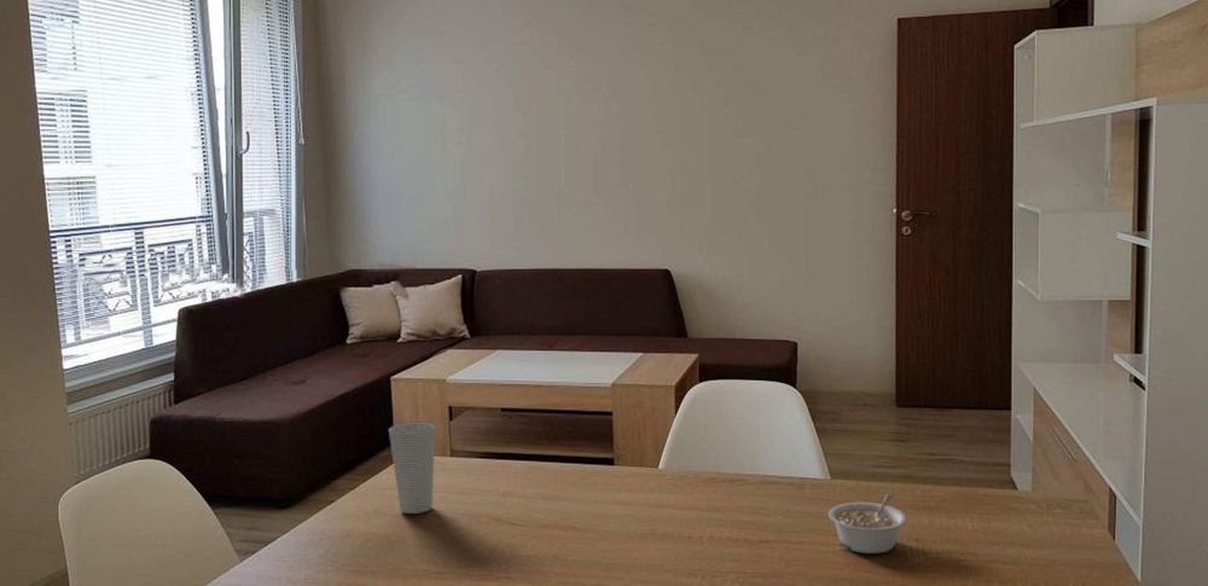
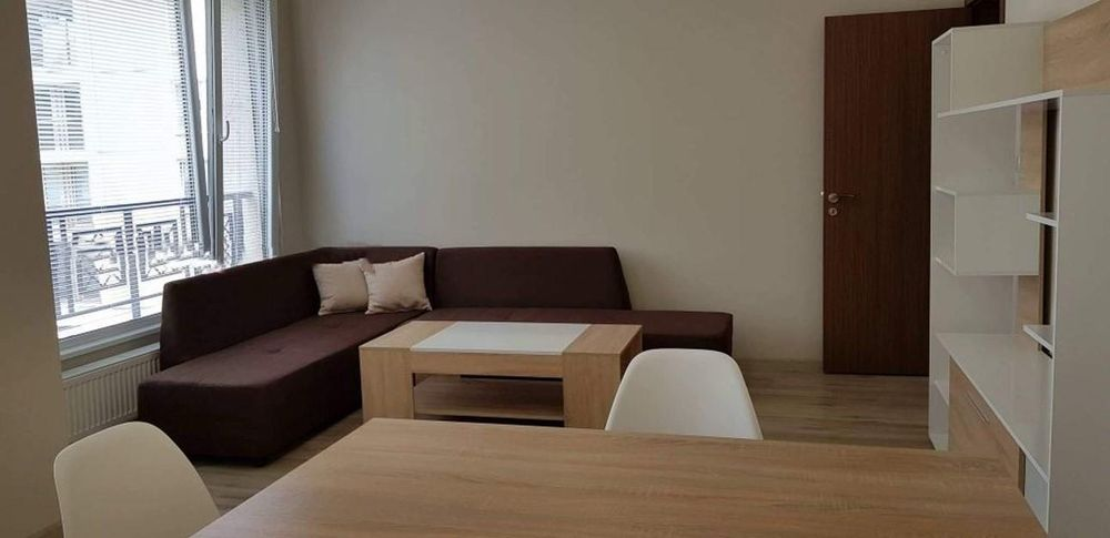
- legume [827,493,907,555]
- cup [388,422,436,515]
